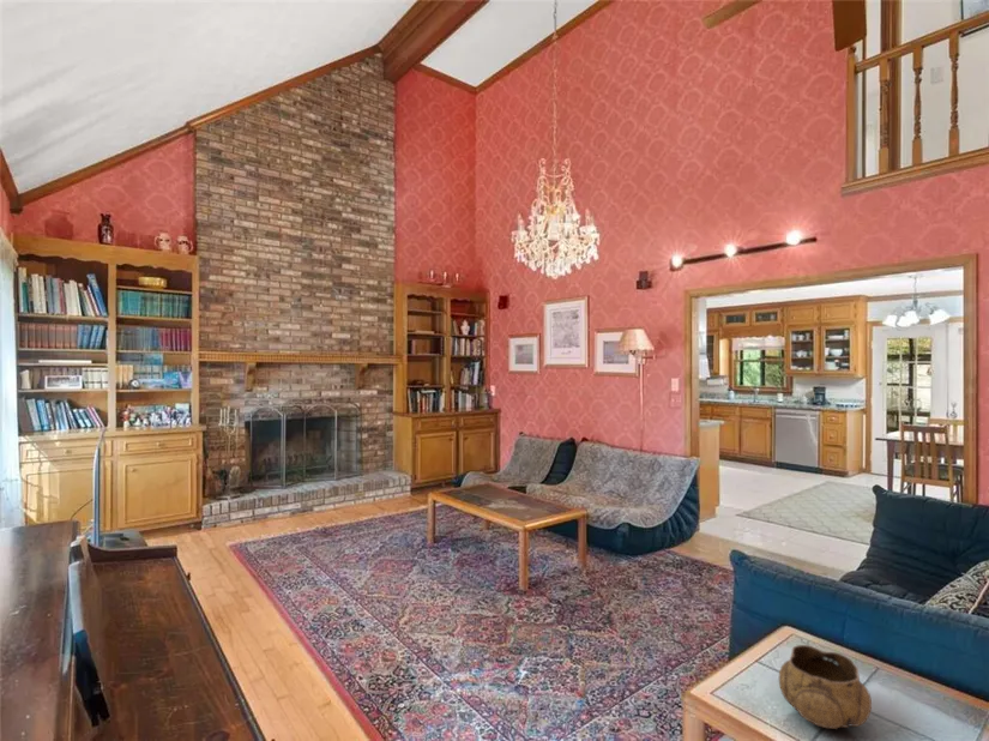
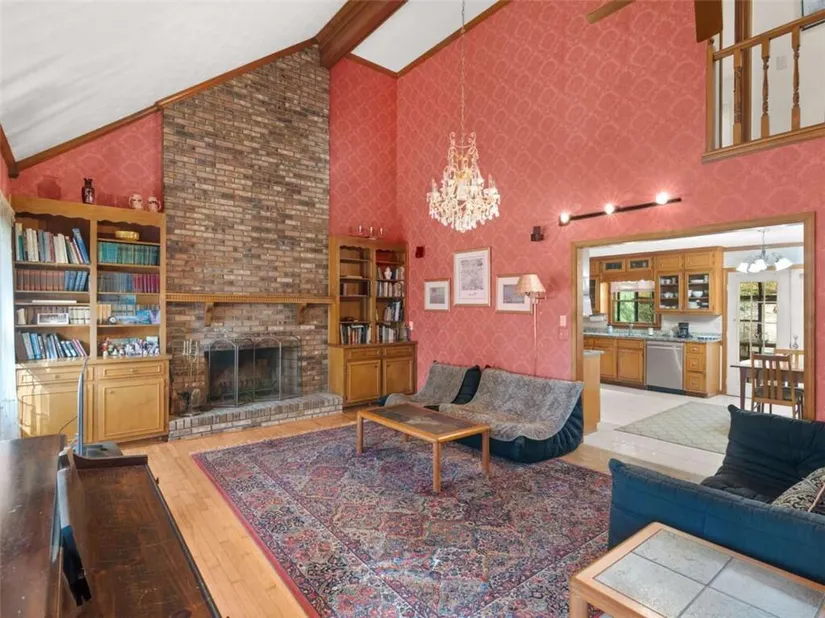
- decorative bowl [778,644,873,730]
